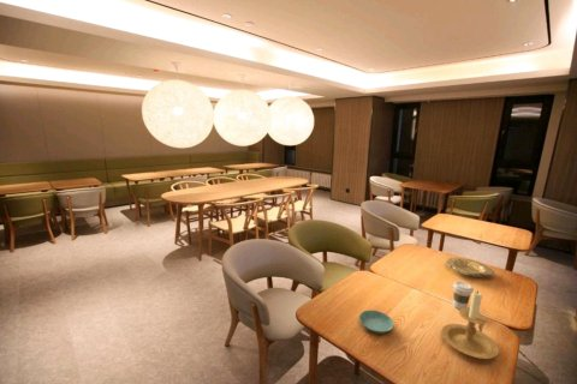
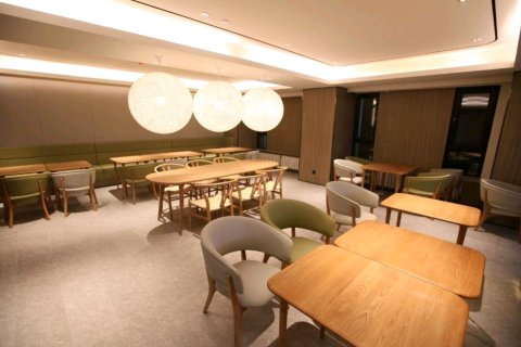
- coffee cup [452,280,475,311]
- candle holder [440,289,500,360]
- saucer [358,310,394,335]
- plate [445,257,495,278]
